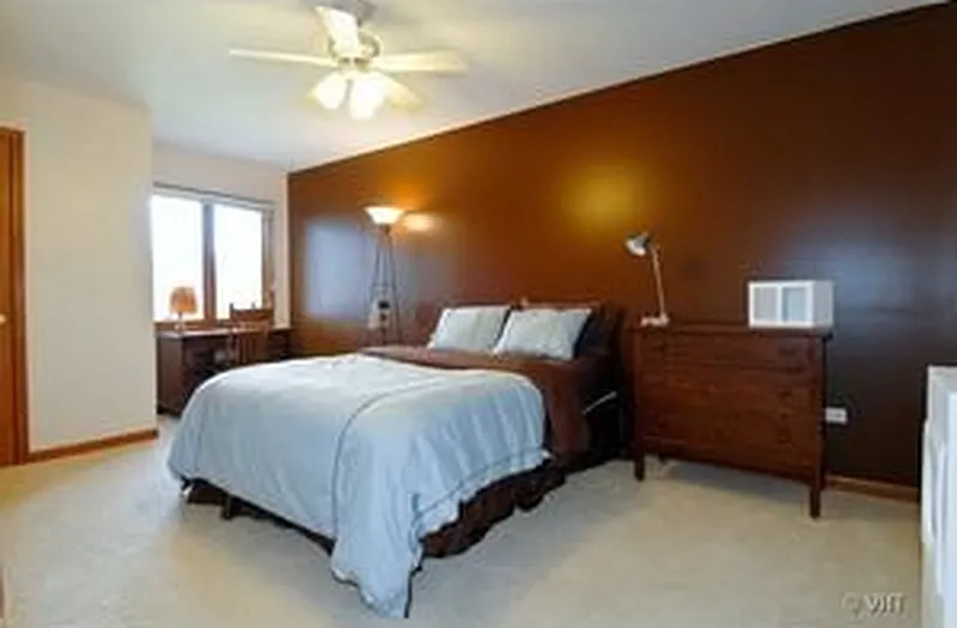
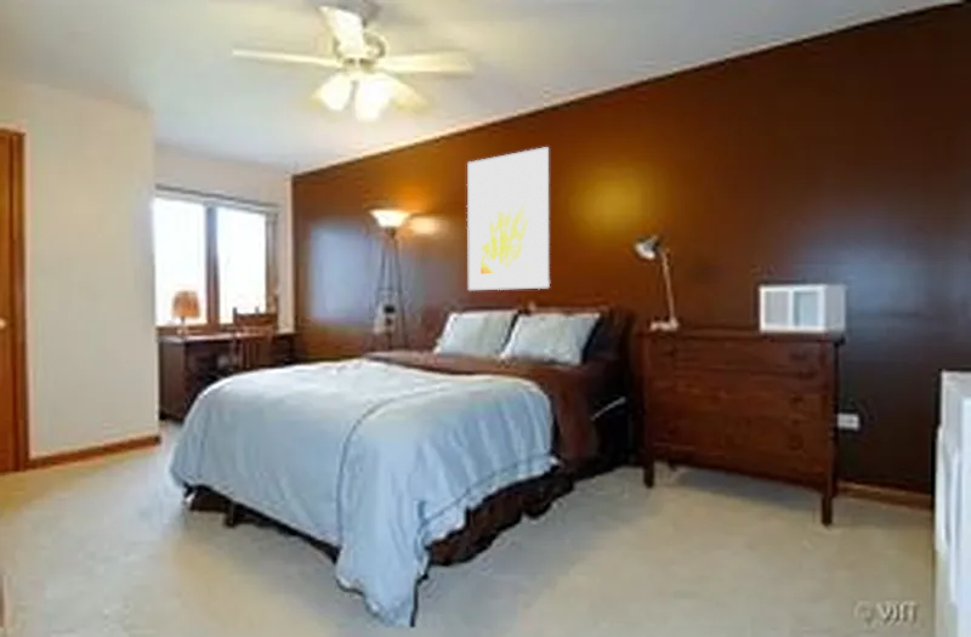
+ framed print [466,146,551,291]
